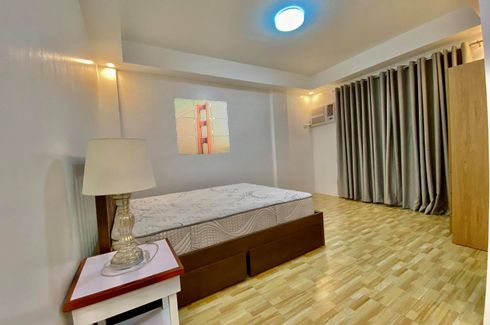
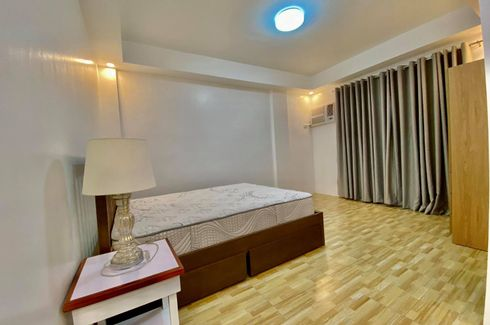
- wall art [173,98,231,156]
